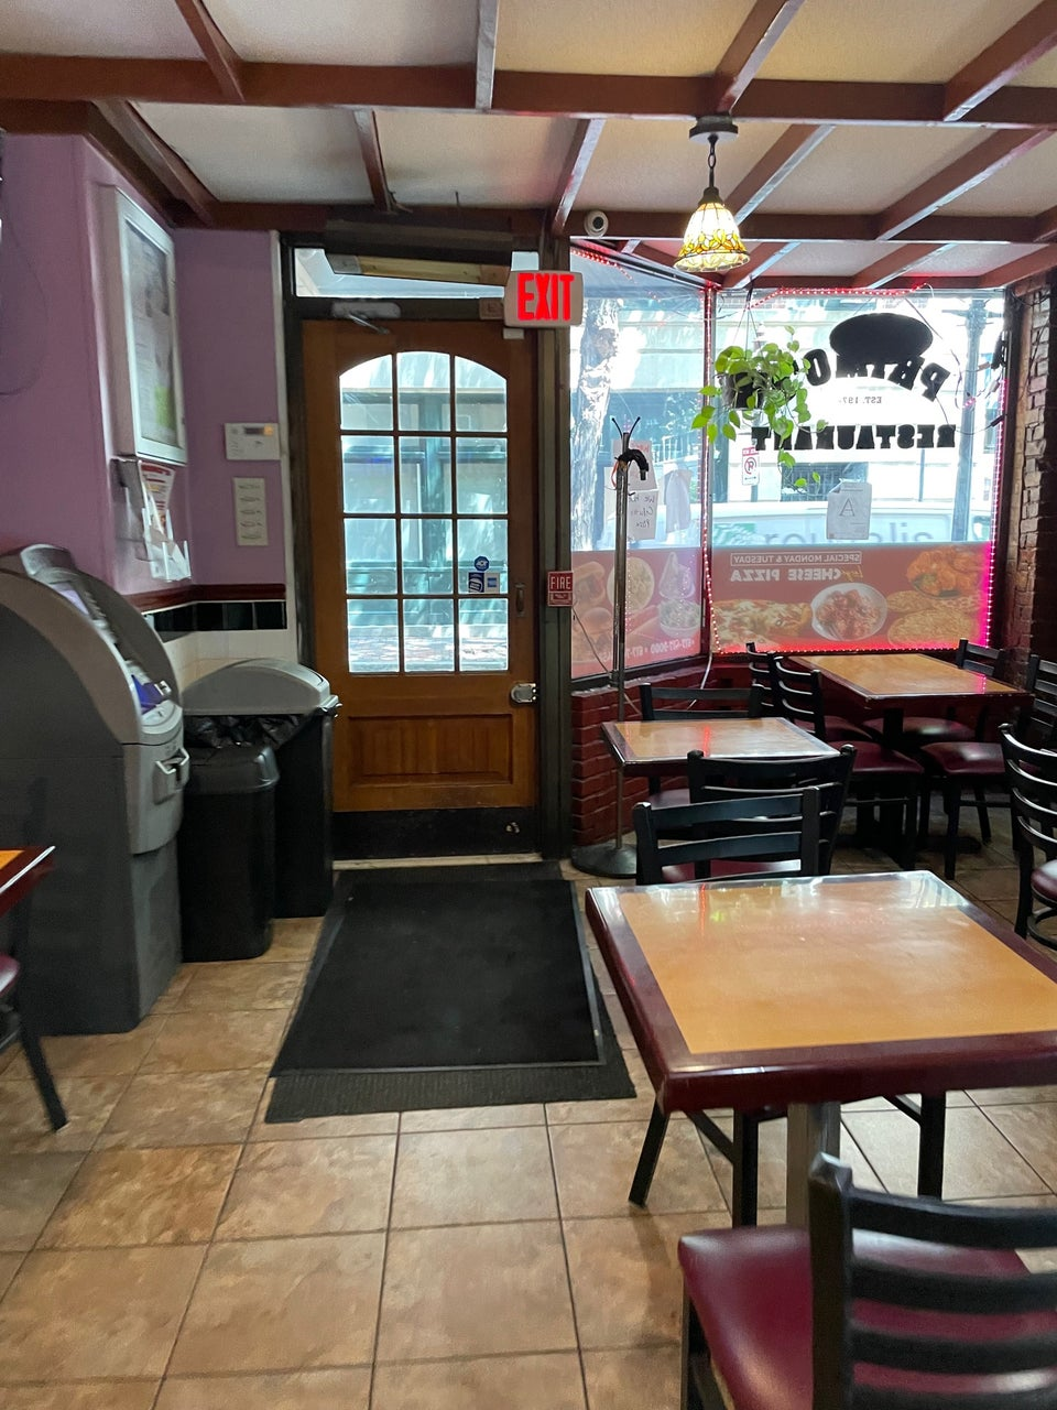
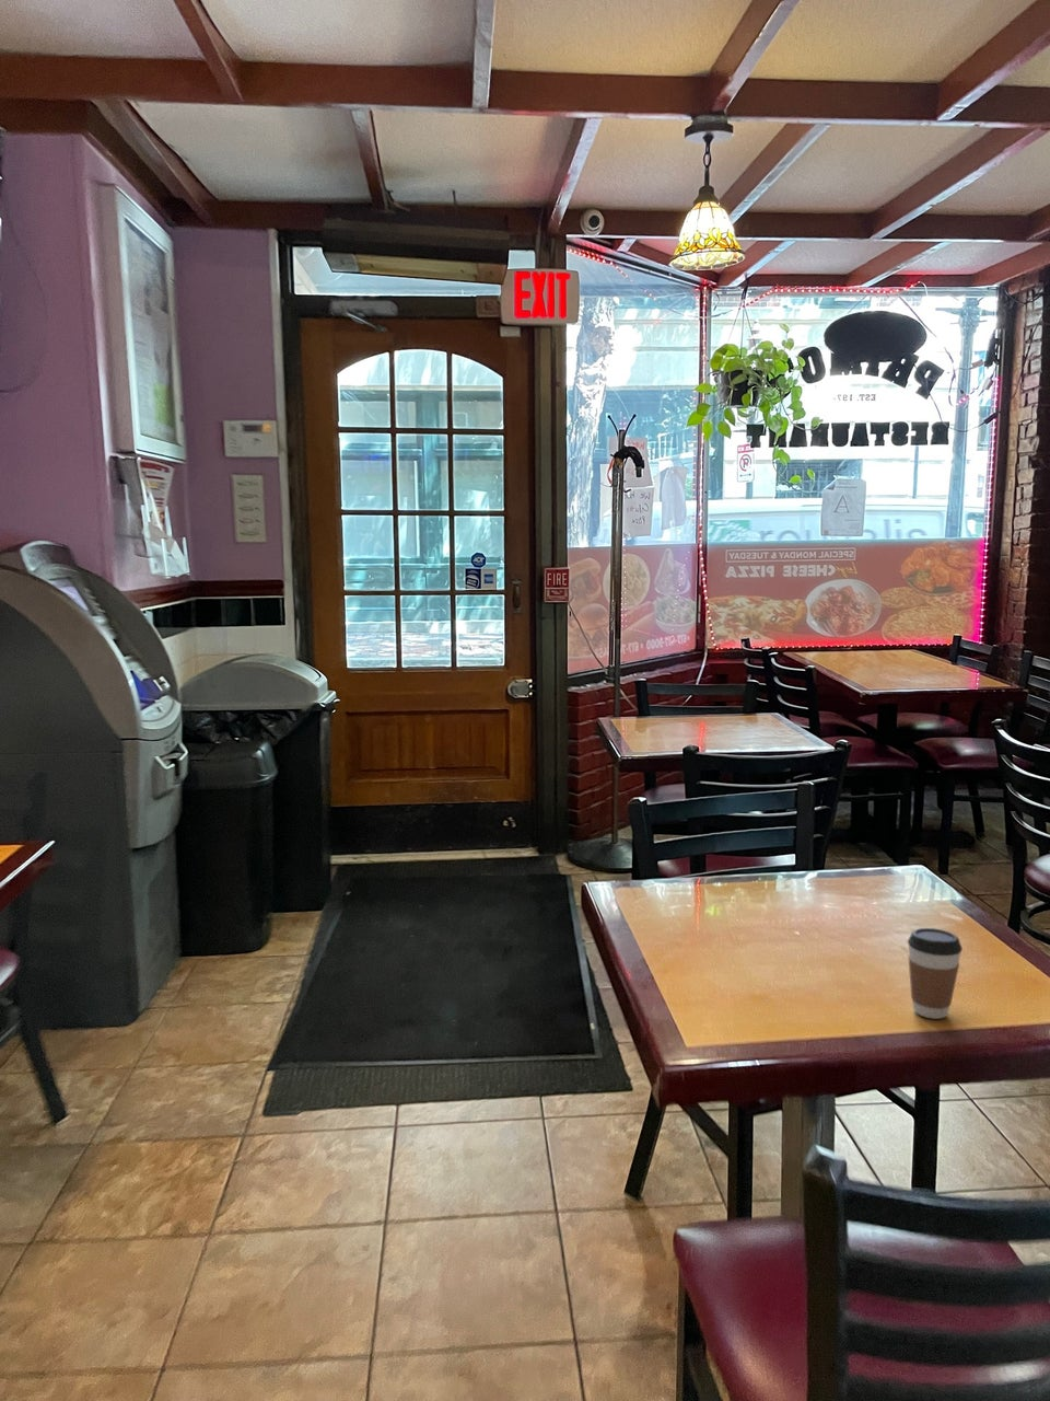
+ coffee cup [907,927,964,1020]
